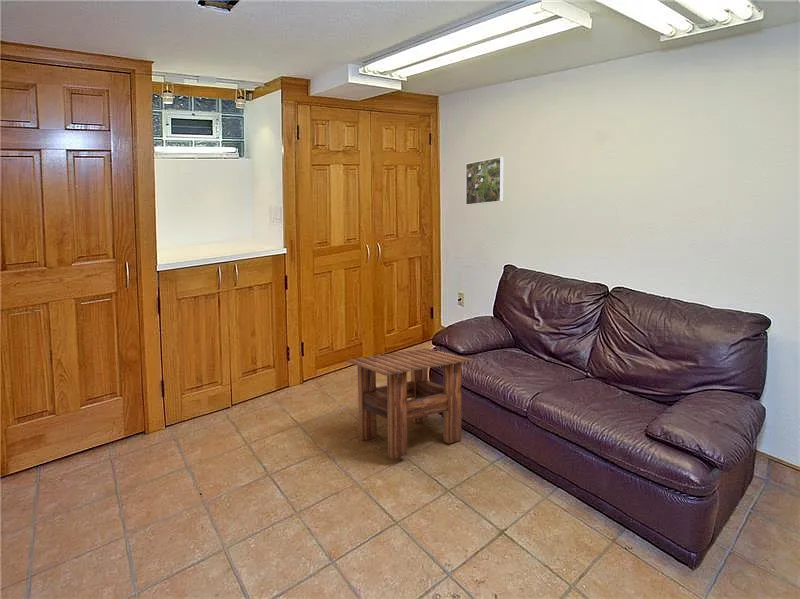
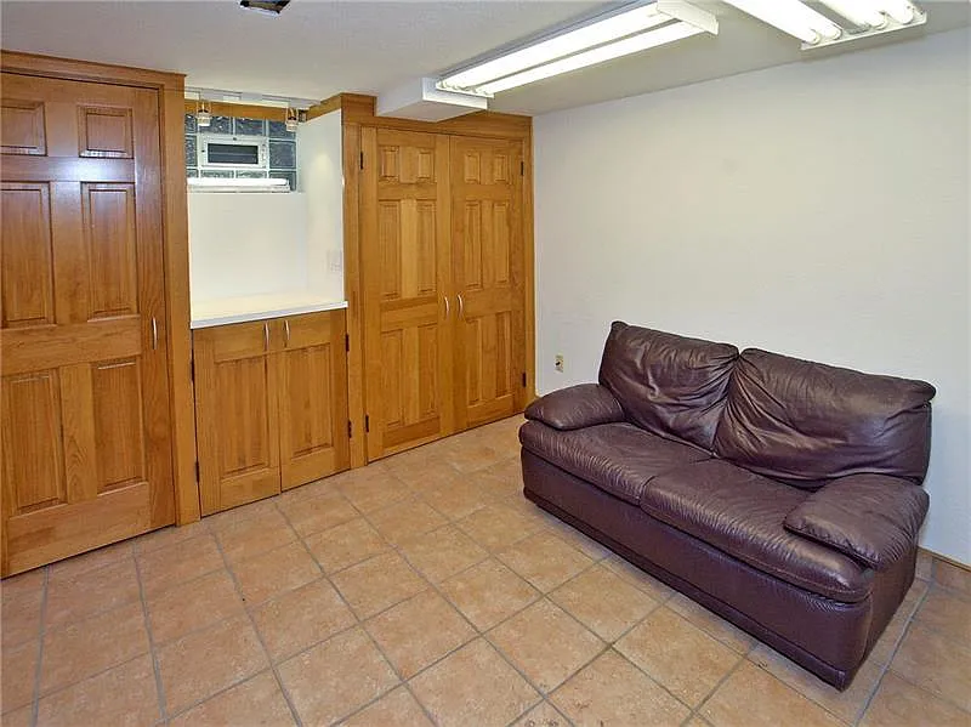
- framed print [465,156,505,206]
- side table [344,347,474,460]
